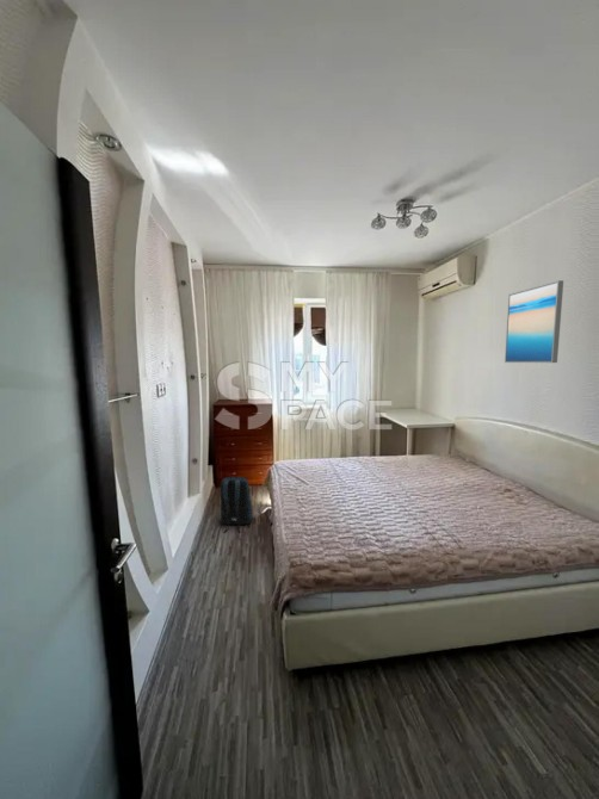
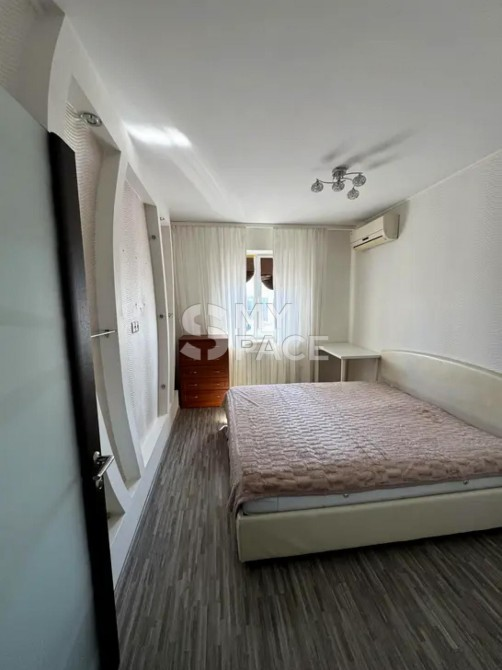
- wall art [504,279,564,364]
- backpack [220,476,253,534]
